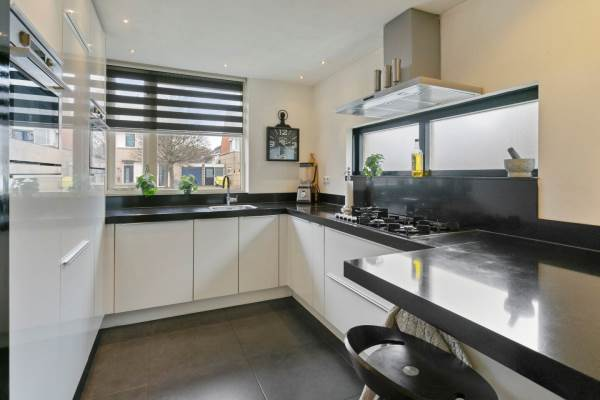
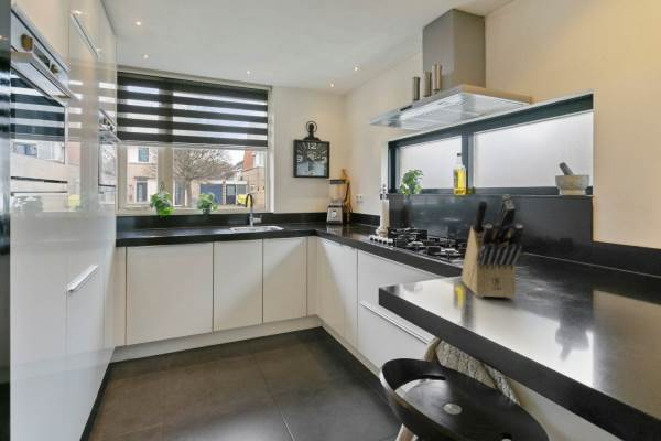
+ knife block [460,193,524,299]
